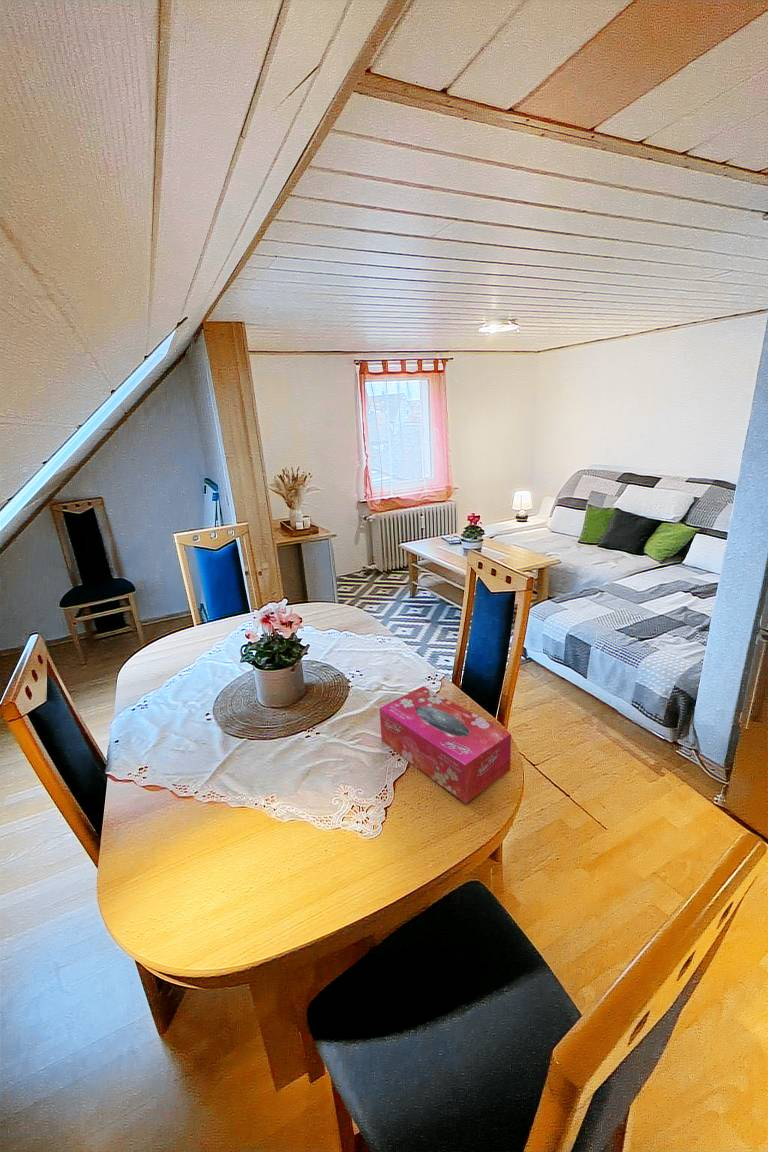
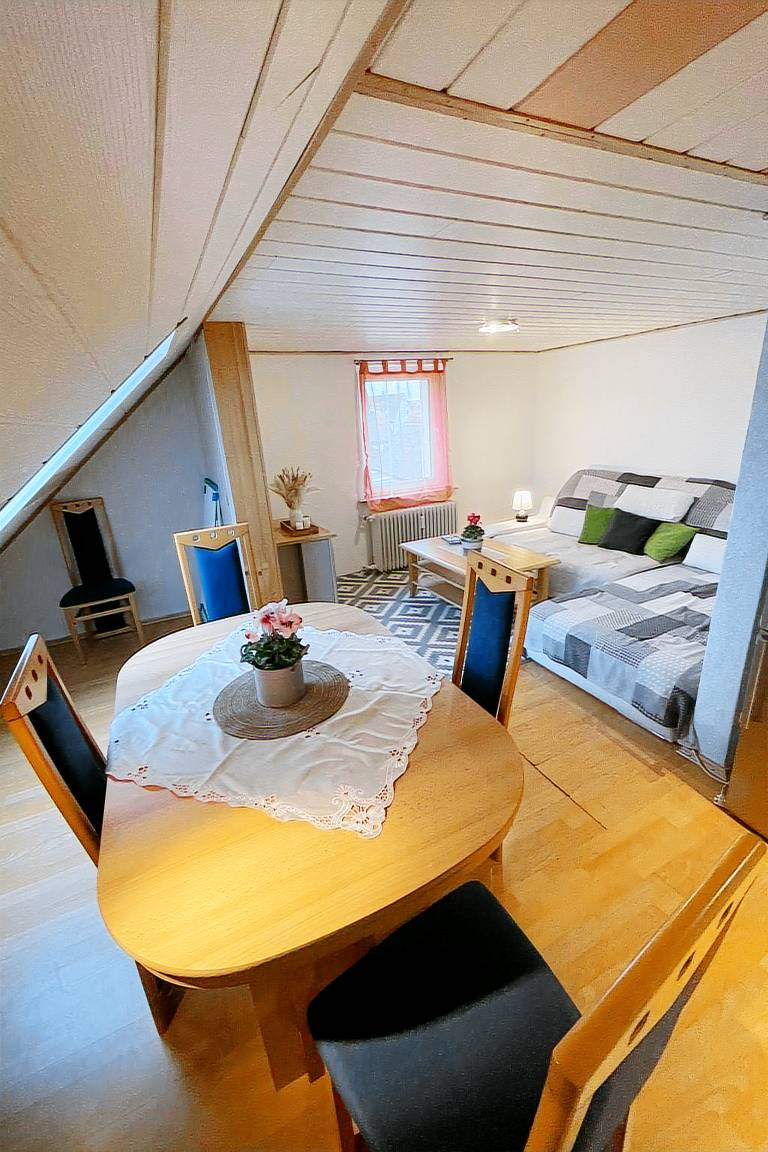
- tissue box [378,685,512,804]
